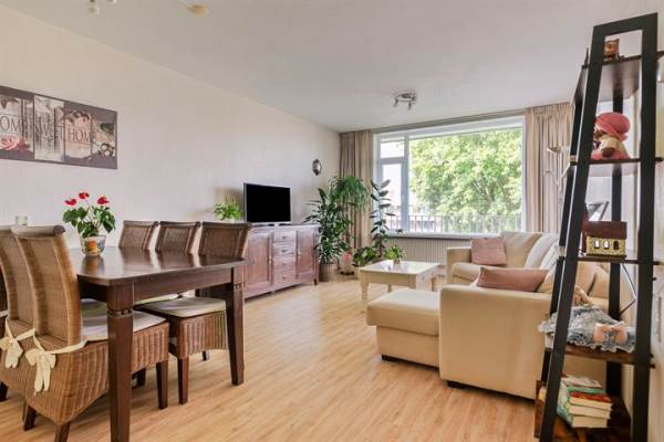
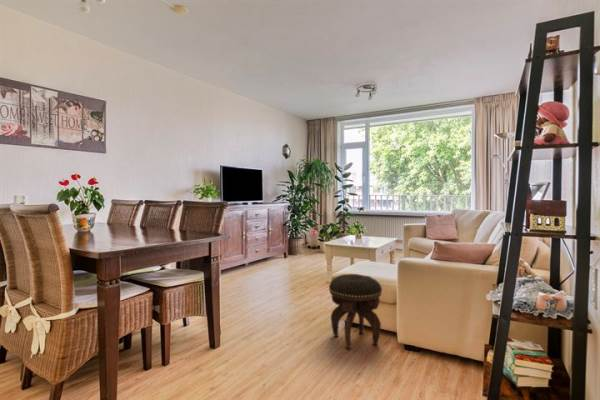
+ footstool [328,273,383,350]
